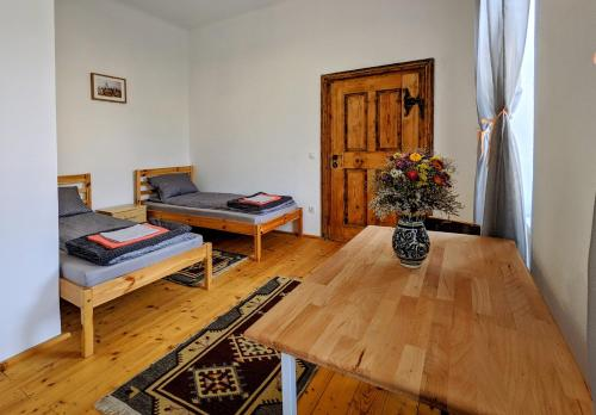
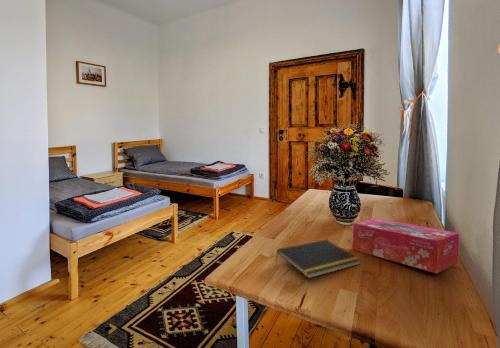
+ notepad [274,239,362,279]
+ tissue box [352,217,460,274]
